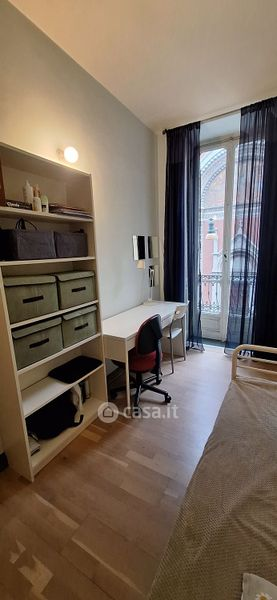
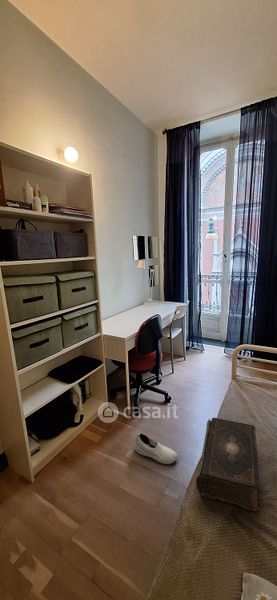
+ shoe [134,432,179,465]
+ book [195,417,261,512]
